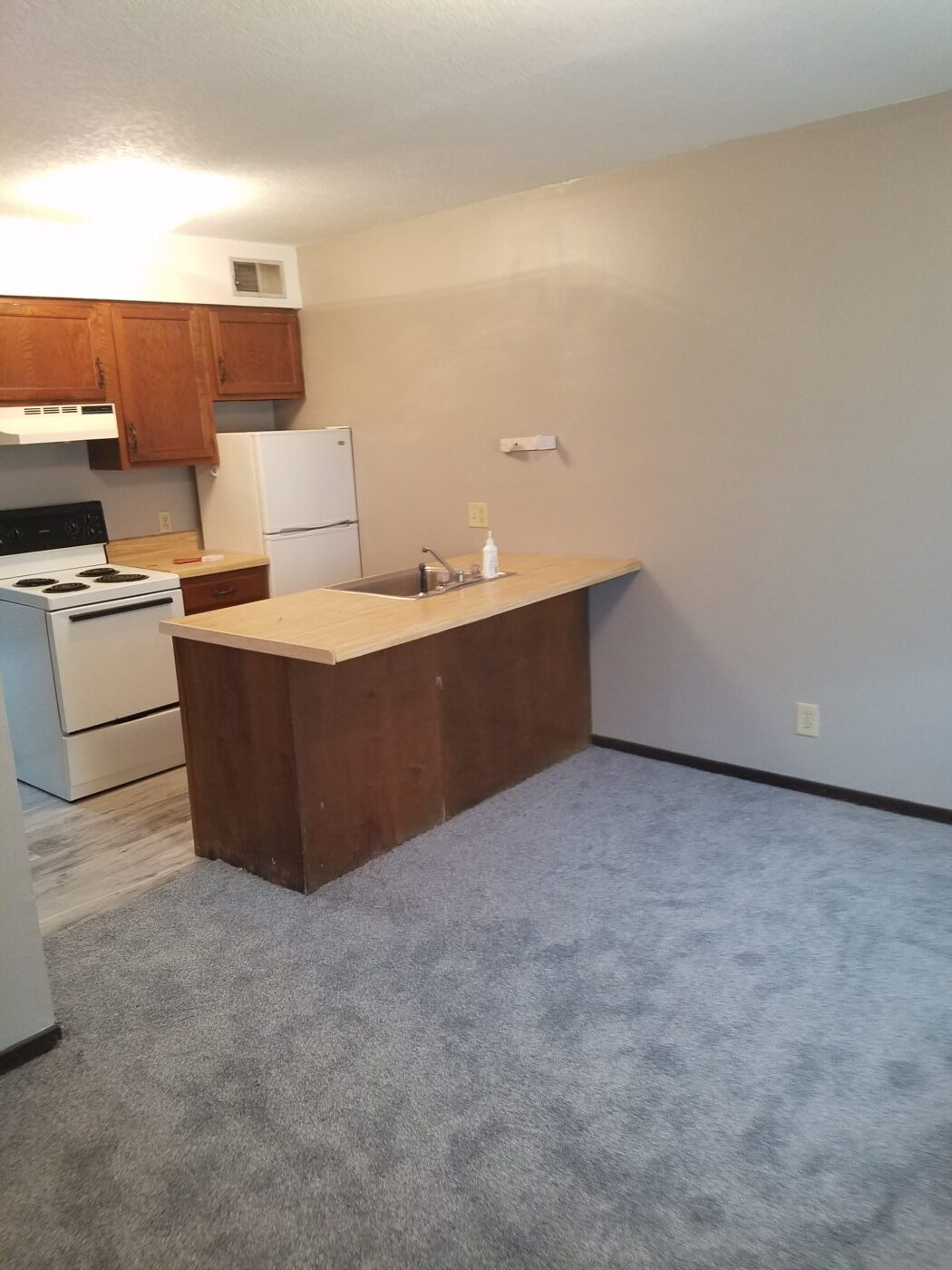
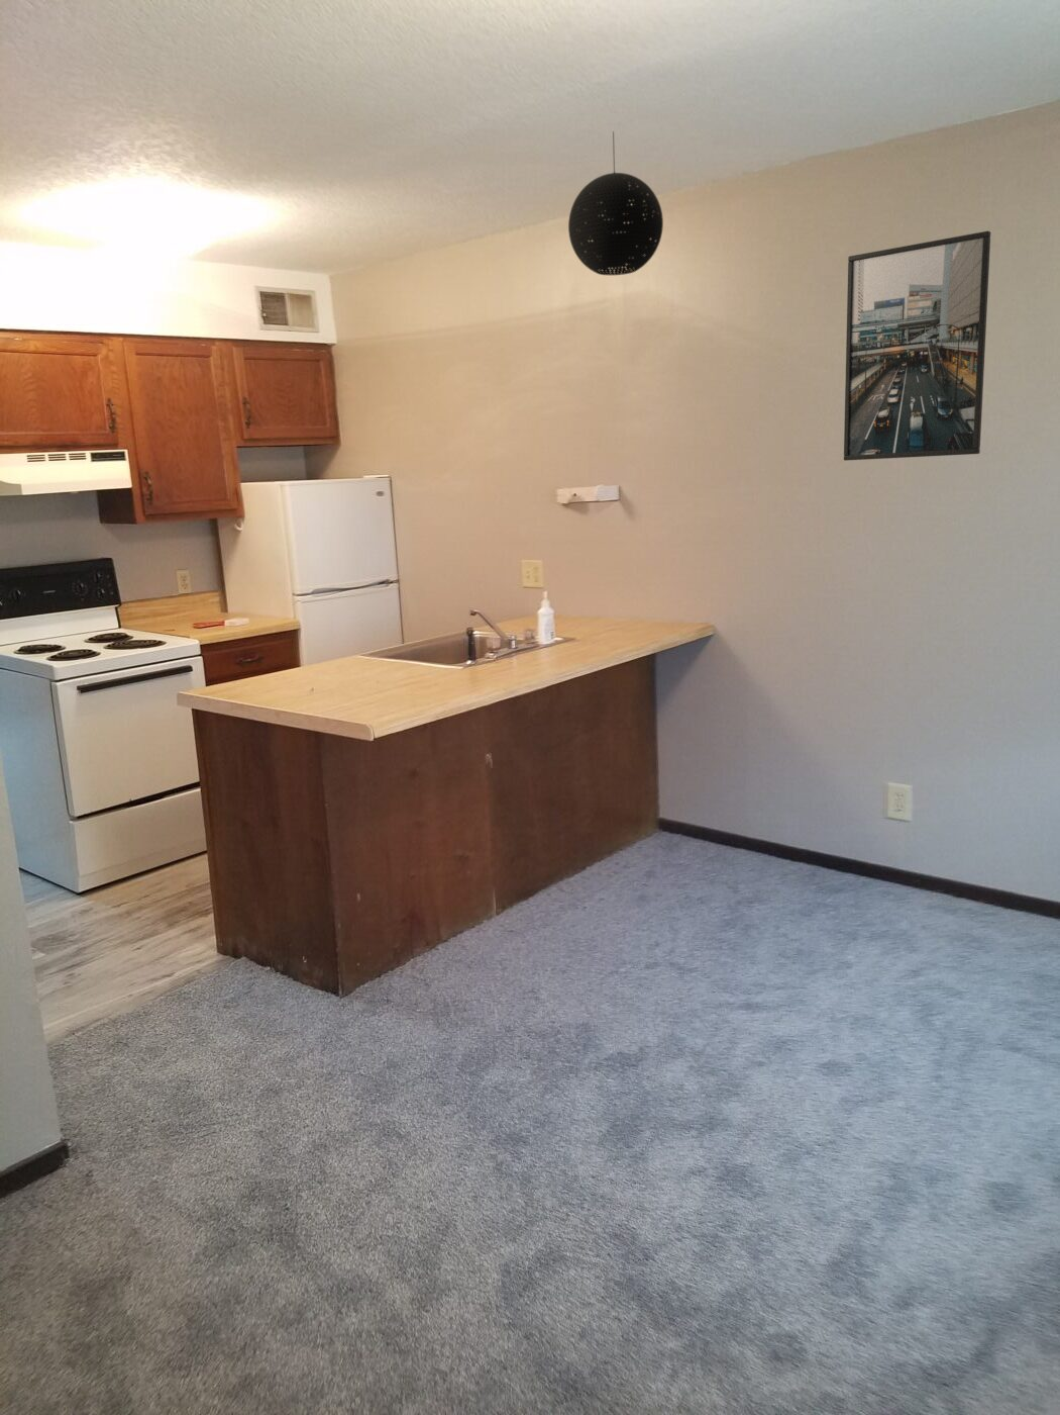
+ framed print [843,231,991,462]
+ pendant light [568,130,665,276]
